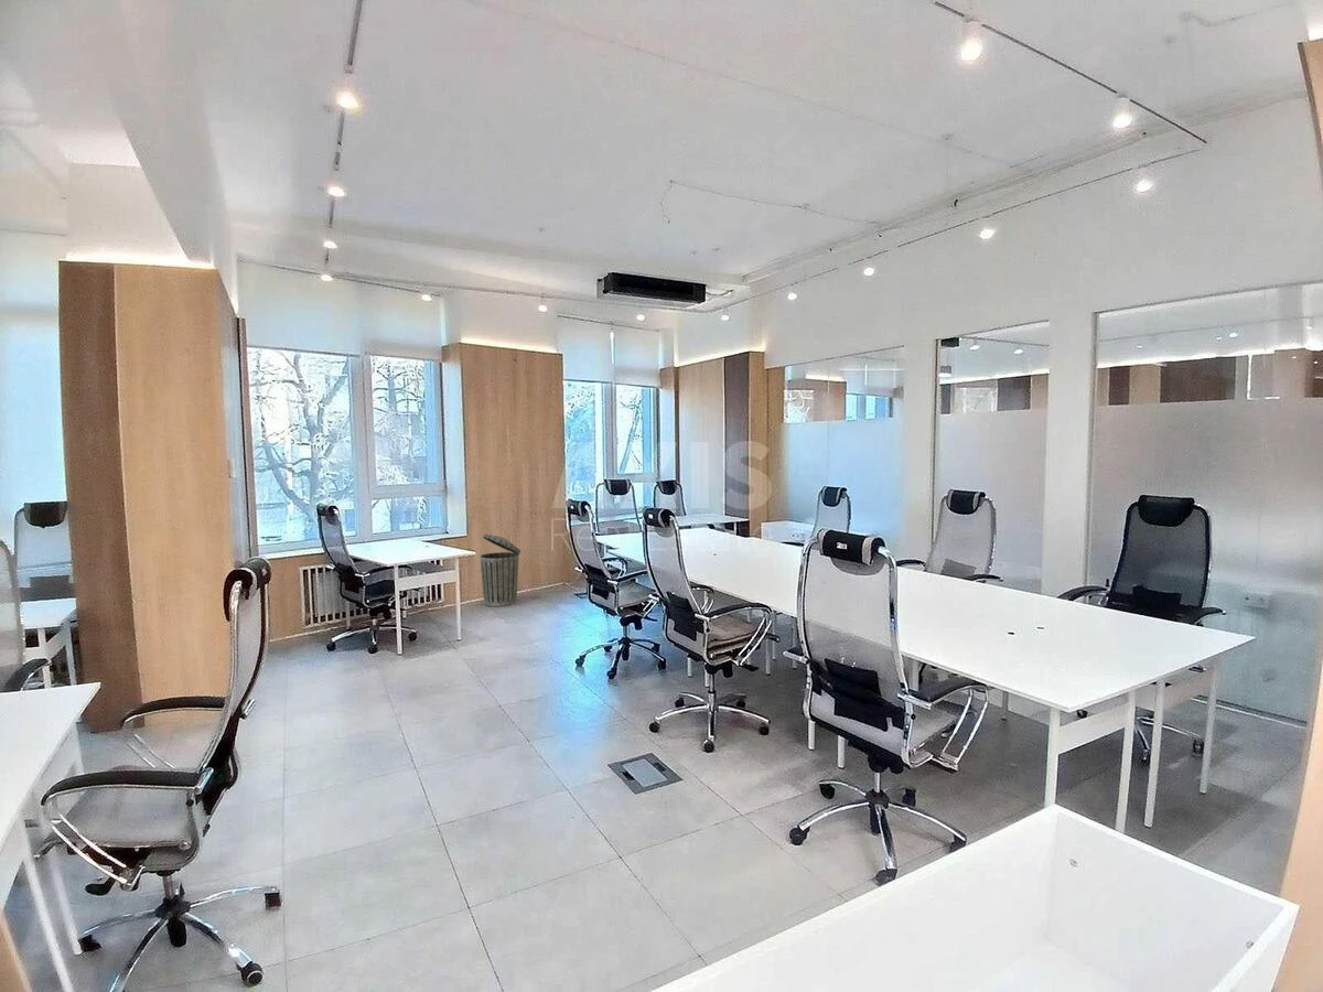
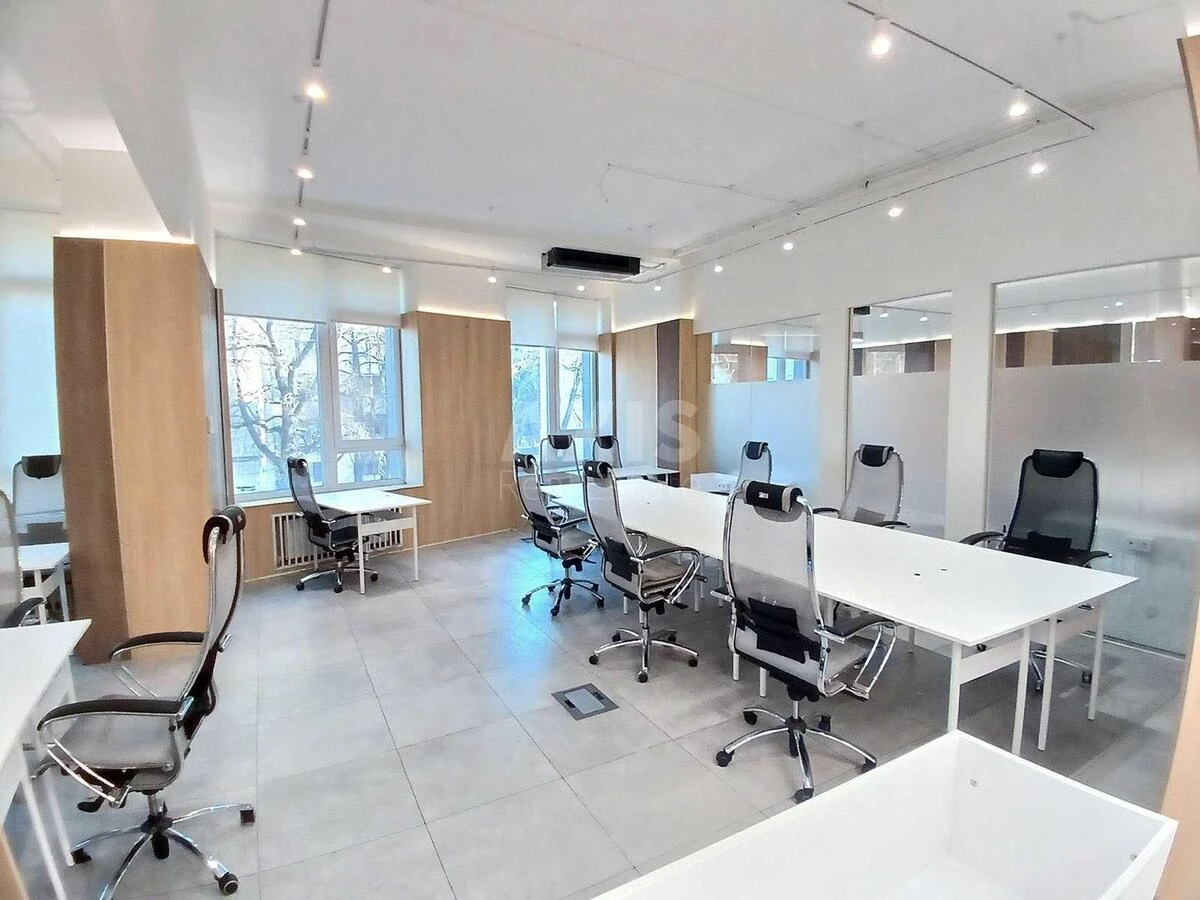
- trash can [478,532,521,607]
